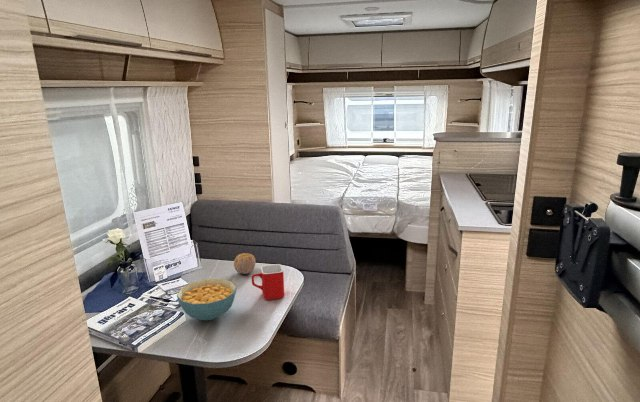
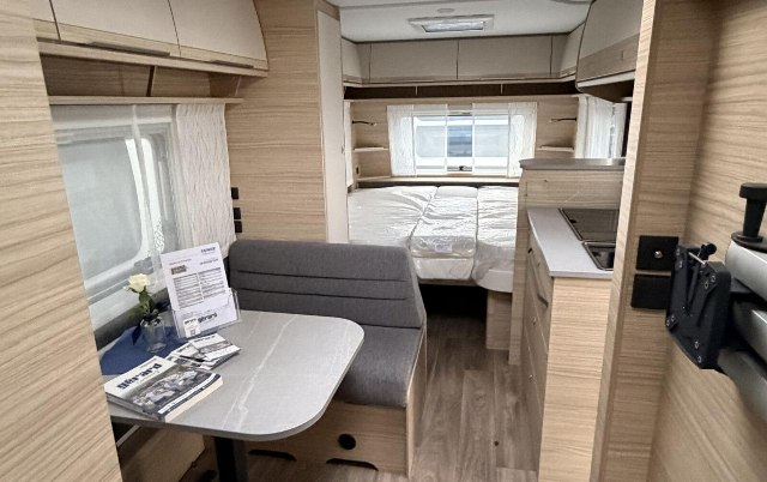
- fruit [233,252,257,275]
- cereal bowl [176,278,237,321]
- mug [251,263,285,301]
